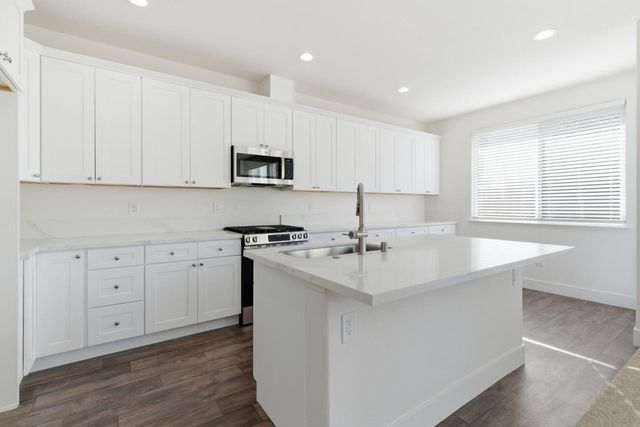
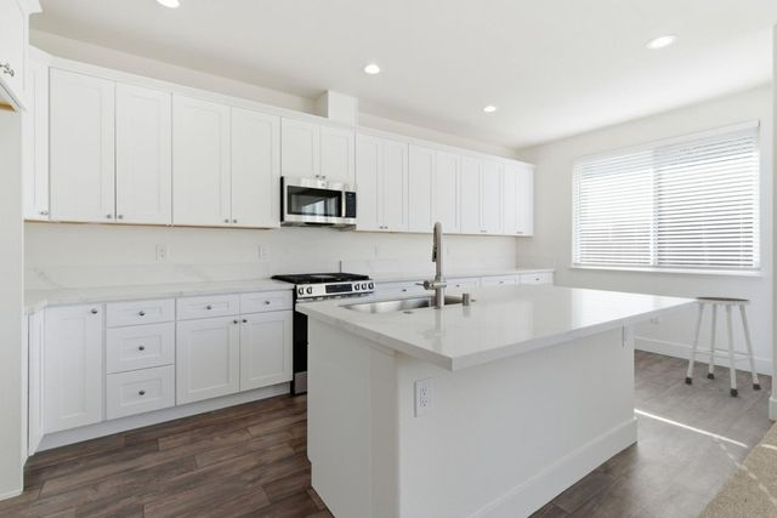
+ stool [684,296,762,397]
